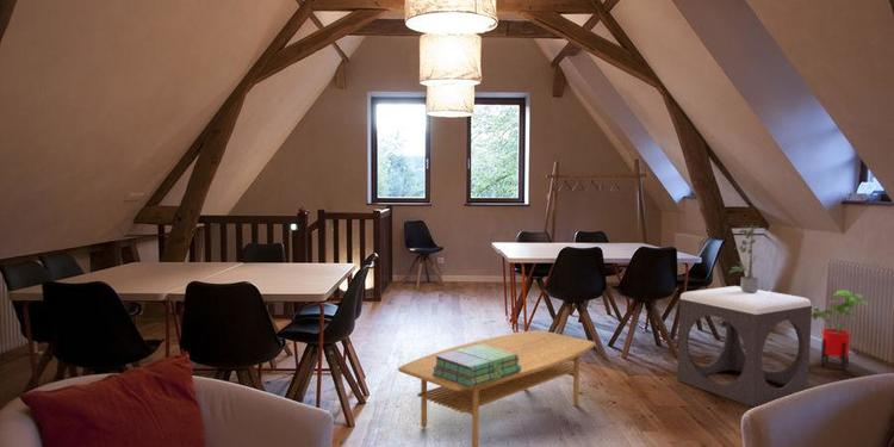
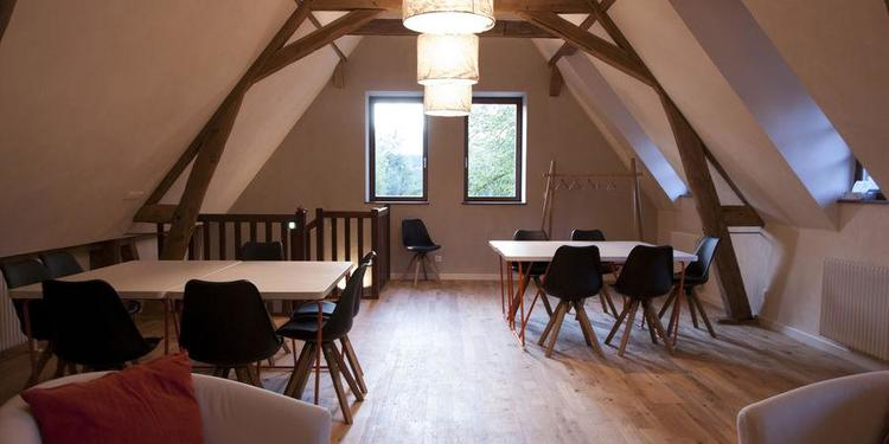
- footstool [676,285,813,408]
- potted plant [727,223,768,293]
- coffee table [397,329,597,447]
- stack of books [432,344,521,387]
- house plant [812,290,870,371]
